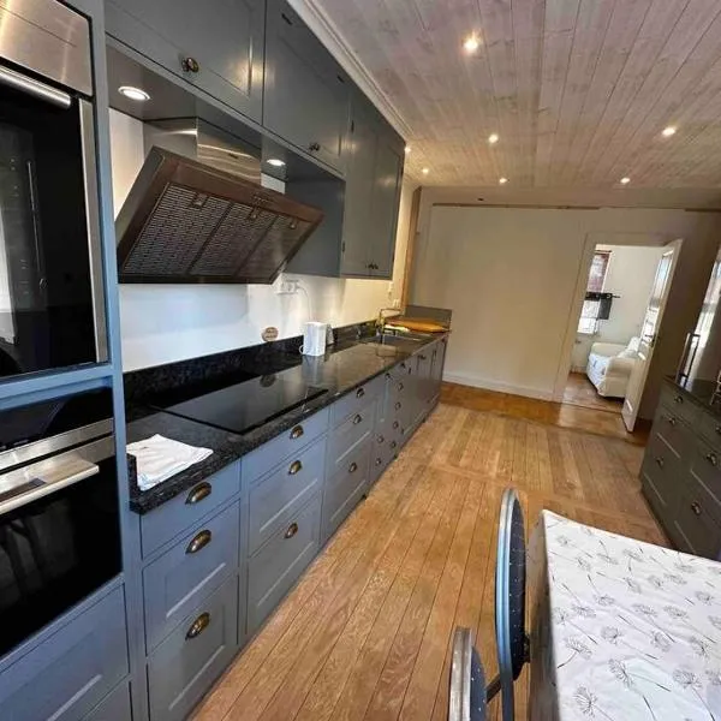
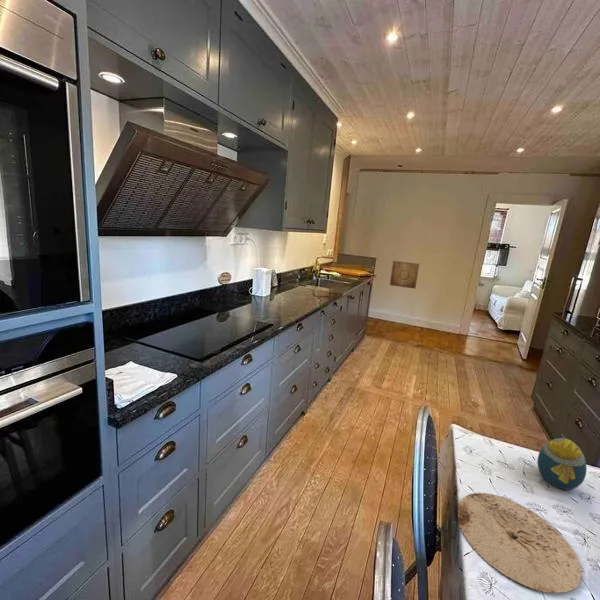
+ decorative egg [536,437,588,491]
+ wall art [389,260,420,290]
+ plate [457,492,583,594]
